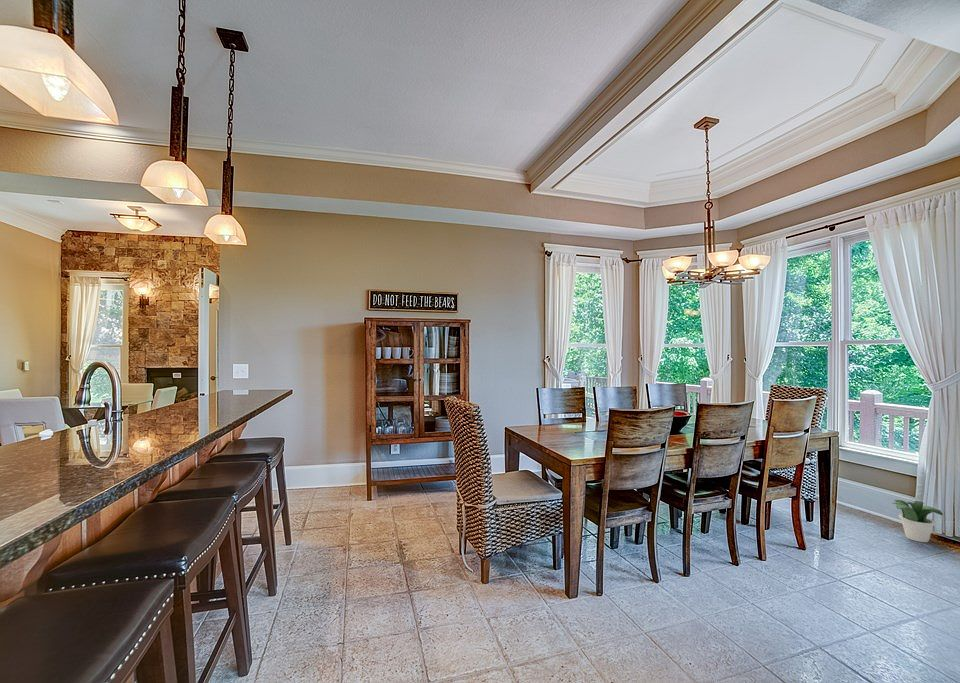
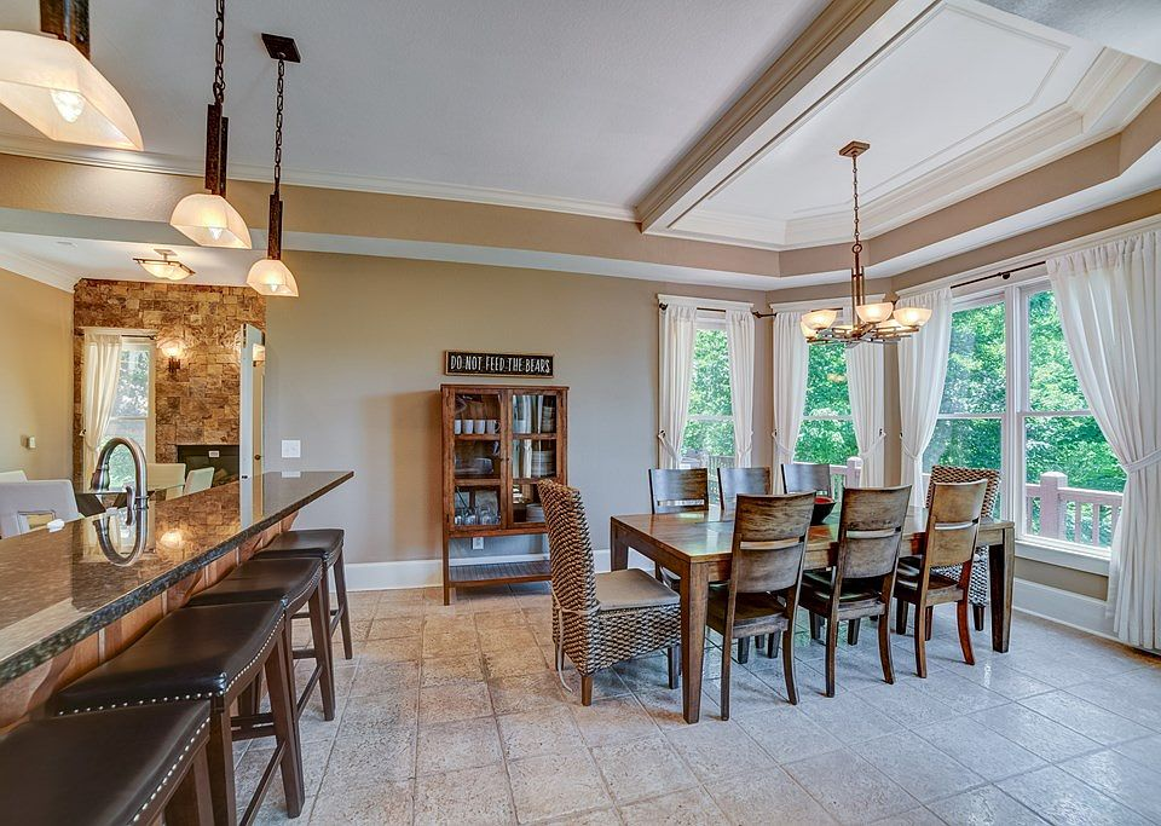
- potted plant [891,499,944,543]
